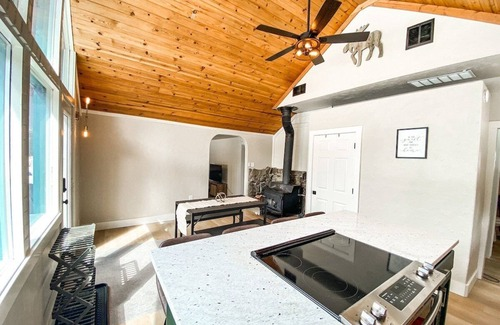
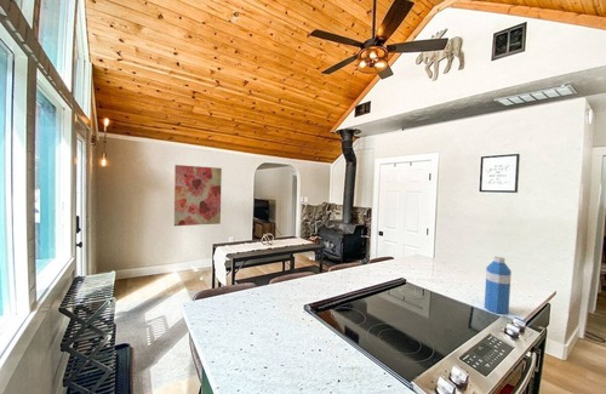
+ wall art [173,164,223,227]
+ water bottle [484,256,513,315]
